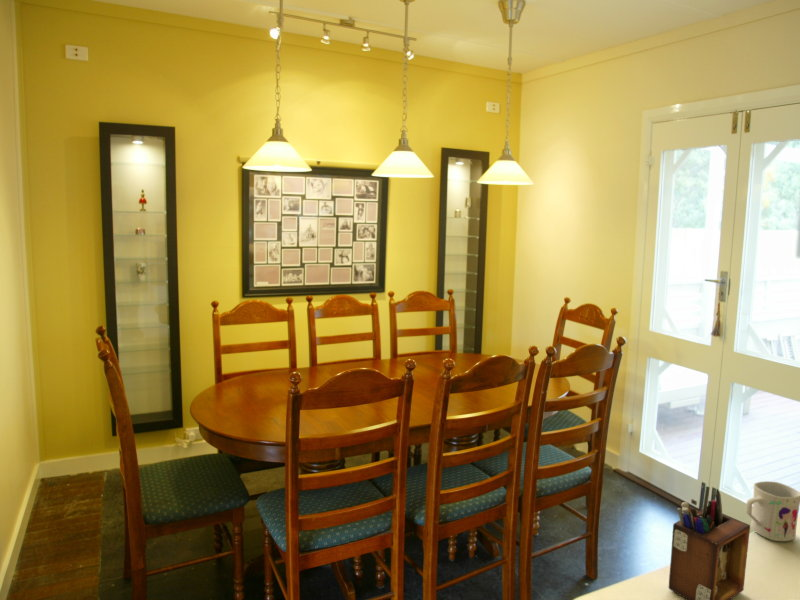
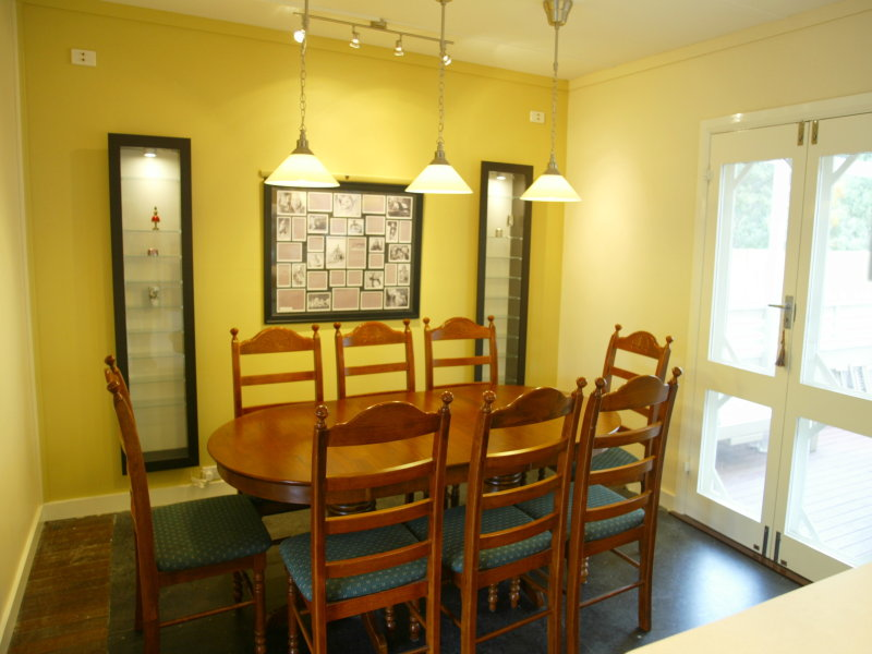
- desk organizer [668,485,751,600]
- mug [745,480,800,542]
